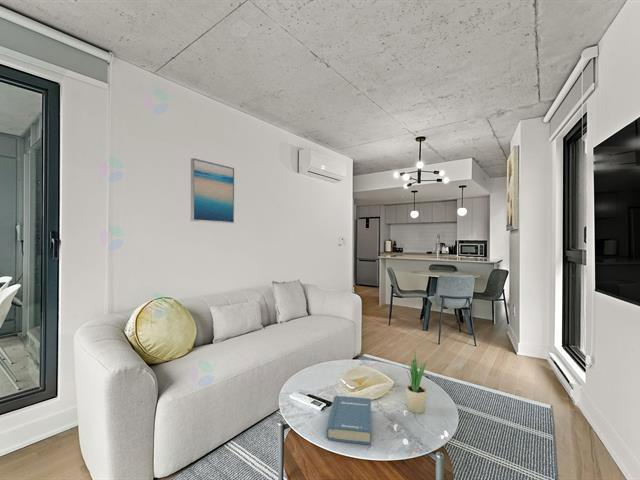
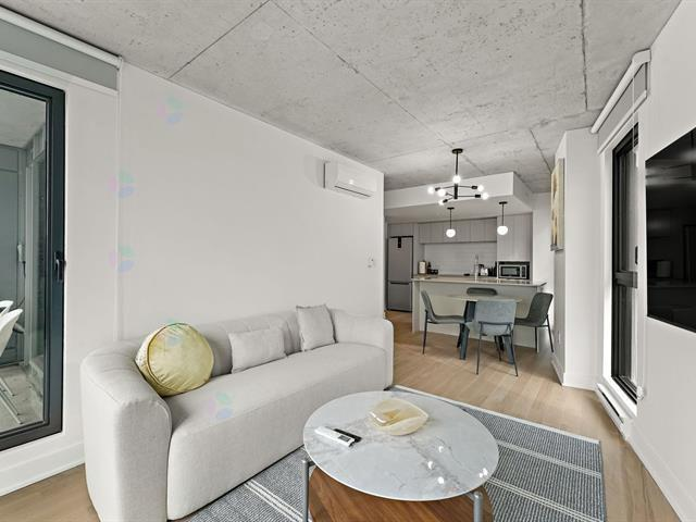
- potted plant [405,352,428,415]
- hardback book [326,395,372,446]
- wall art [190,157,235,224]
